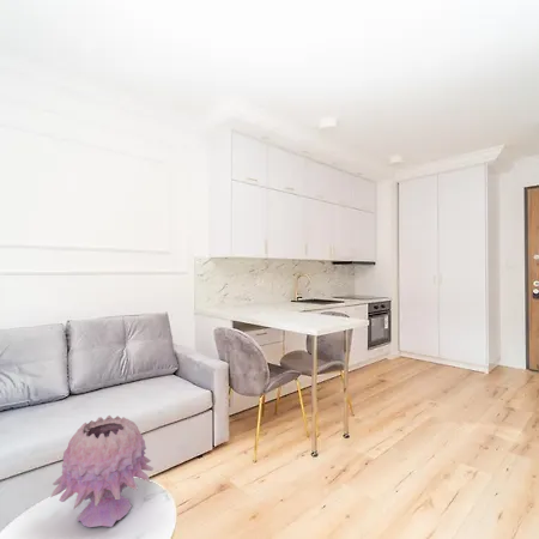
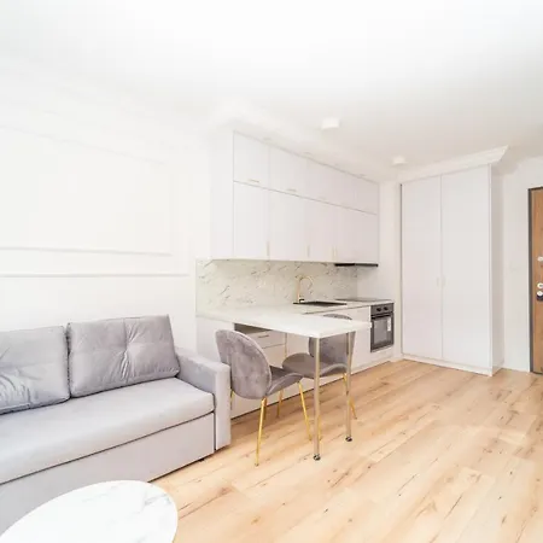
- decorative vase [49,414,155,528]
